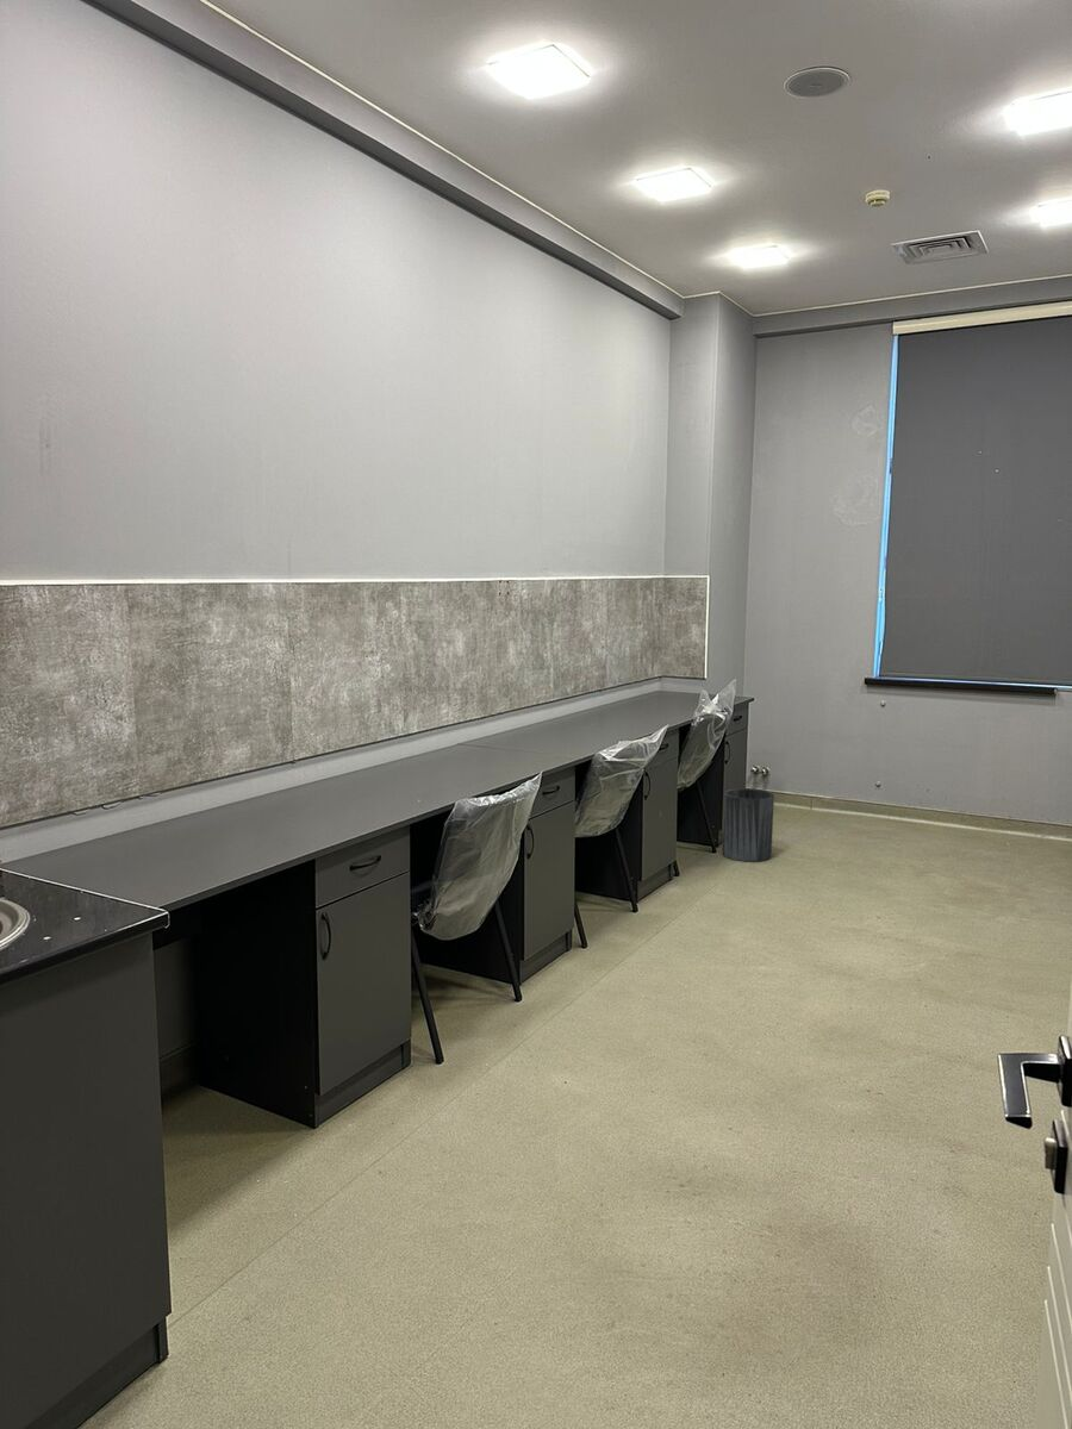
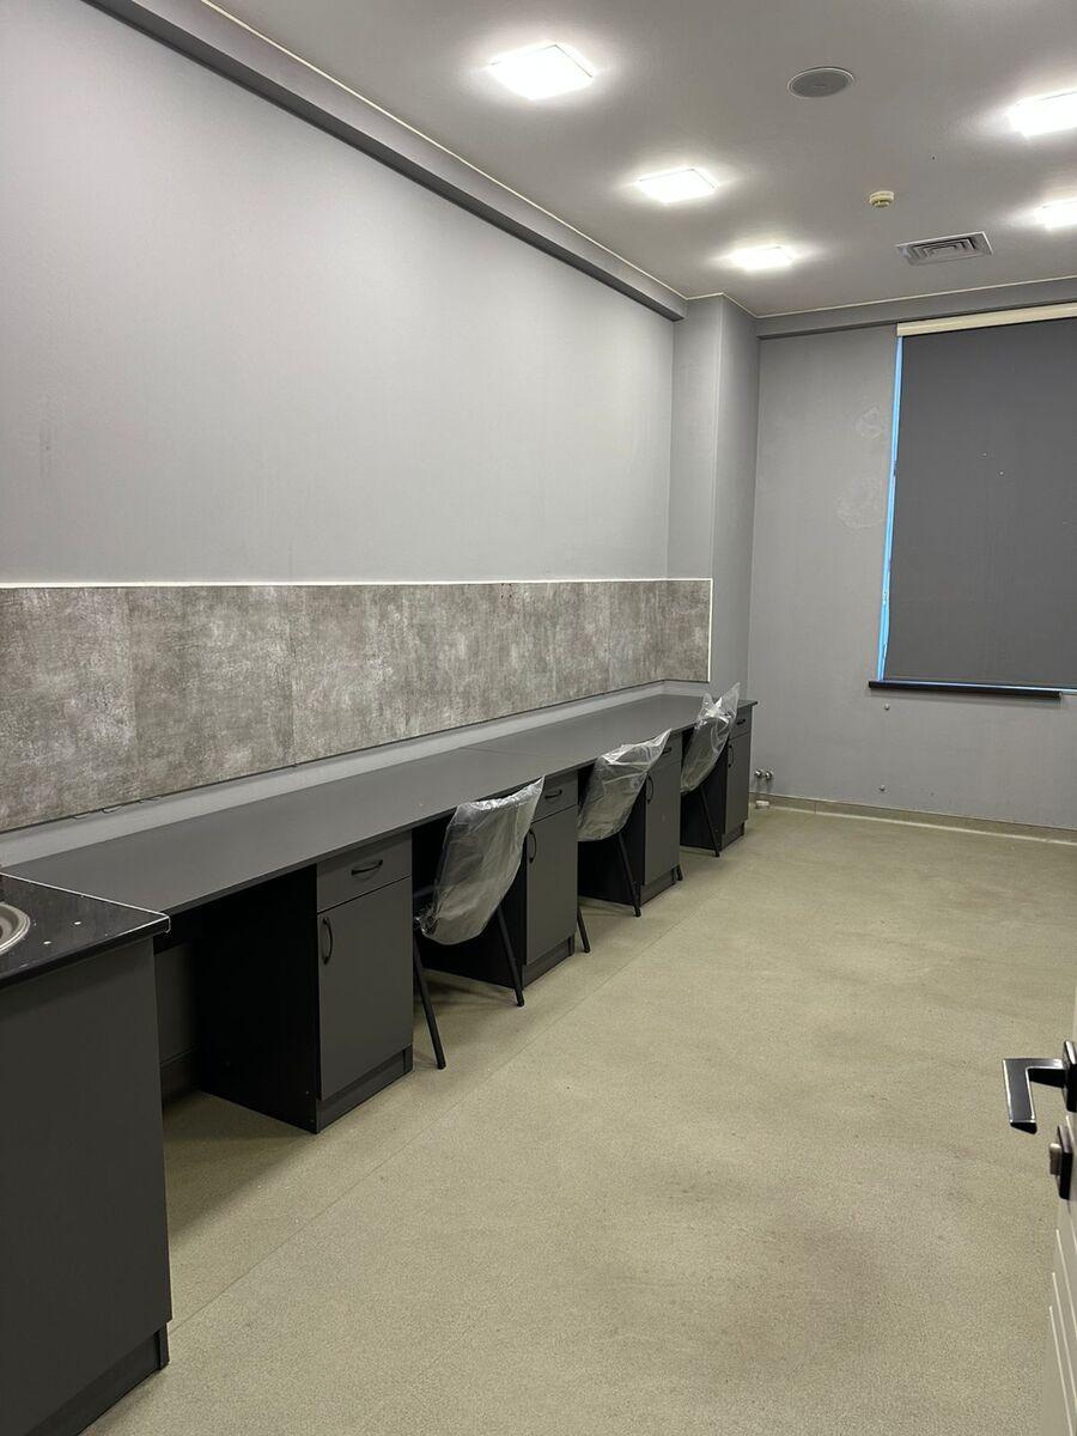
- trash can [721,788,775,862]
